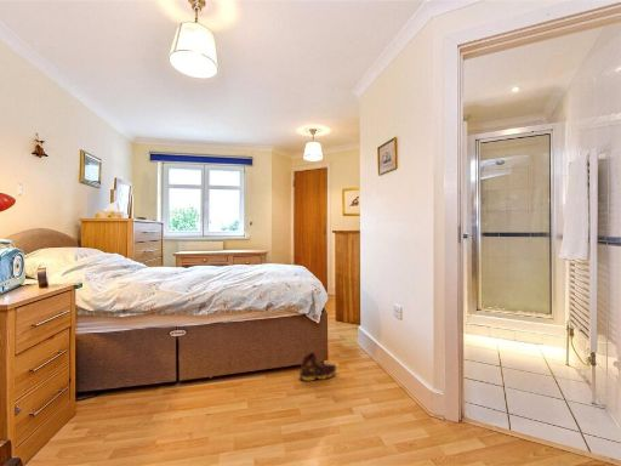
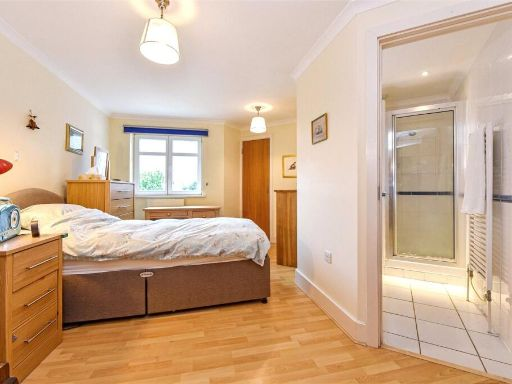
- shoe [298,351,337,382]
